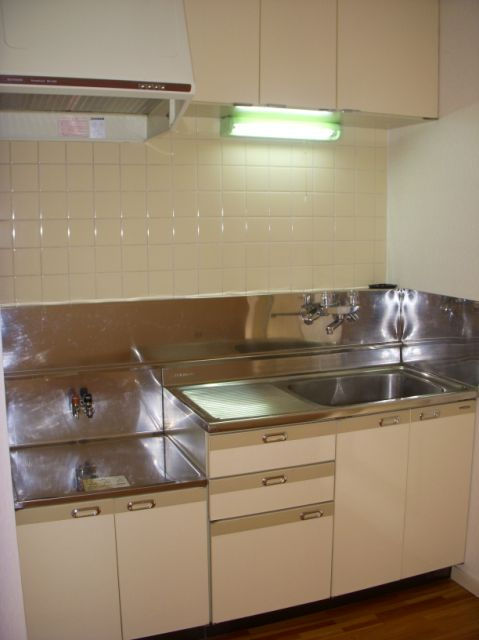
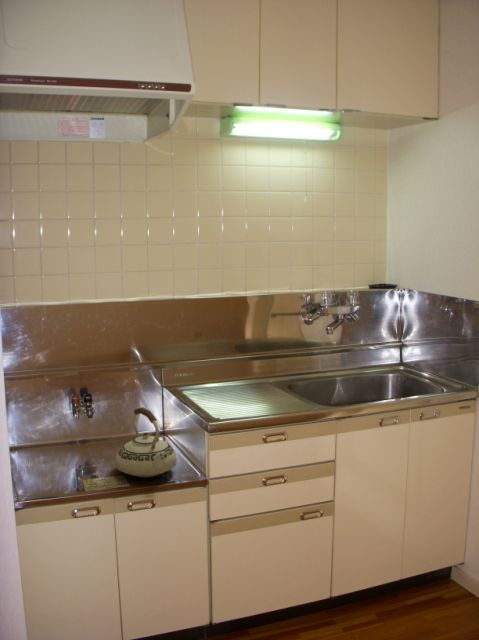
+ teakettle [115,406,178,479]
